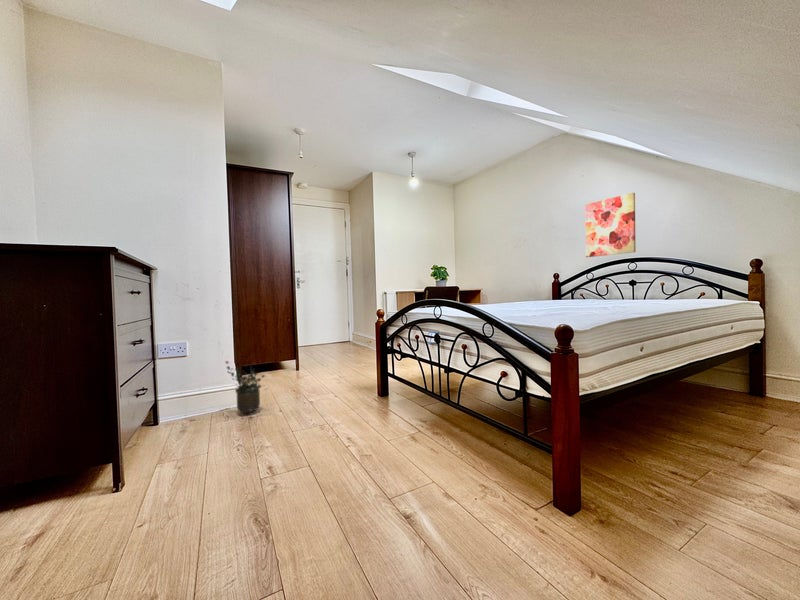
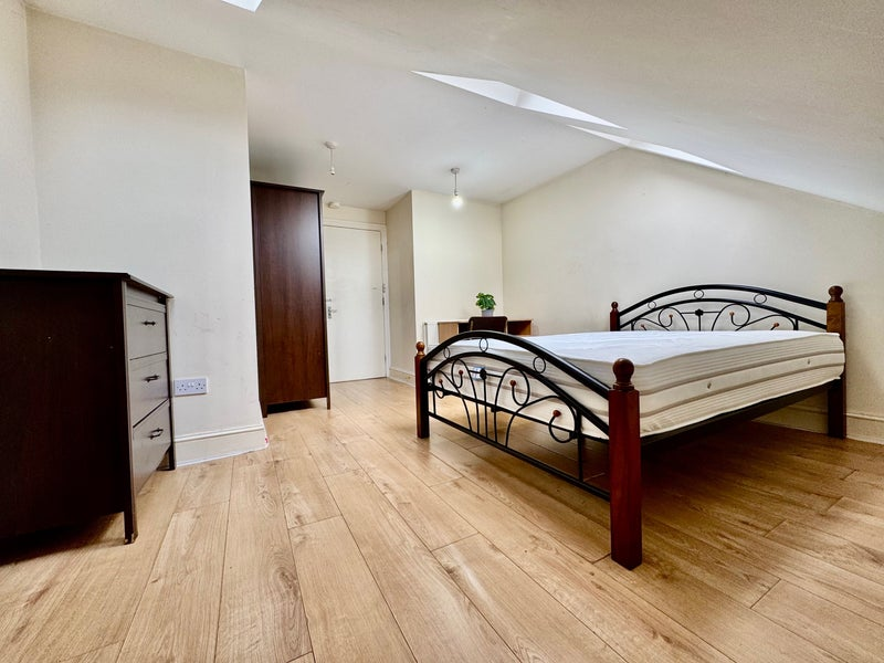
- wall art [584,192,637,258]
- potted plant [224,360,266,415]
